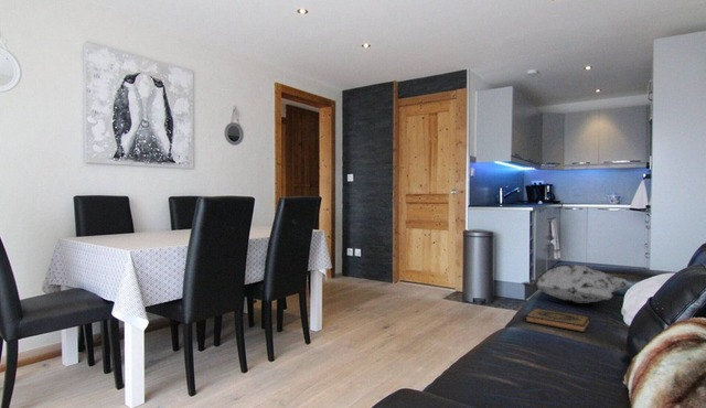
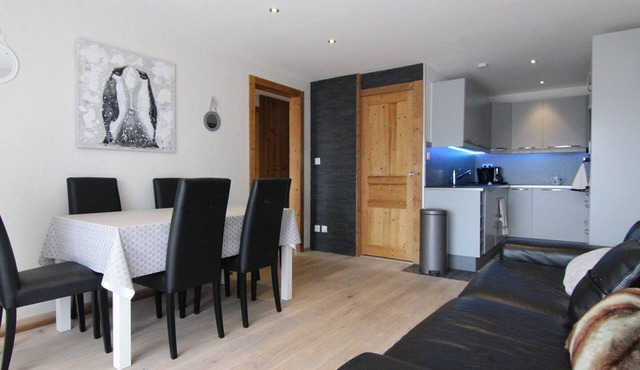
- hardback book [524,308,591,333]
- decorative pillow [521,264,631,304]
